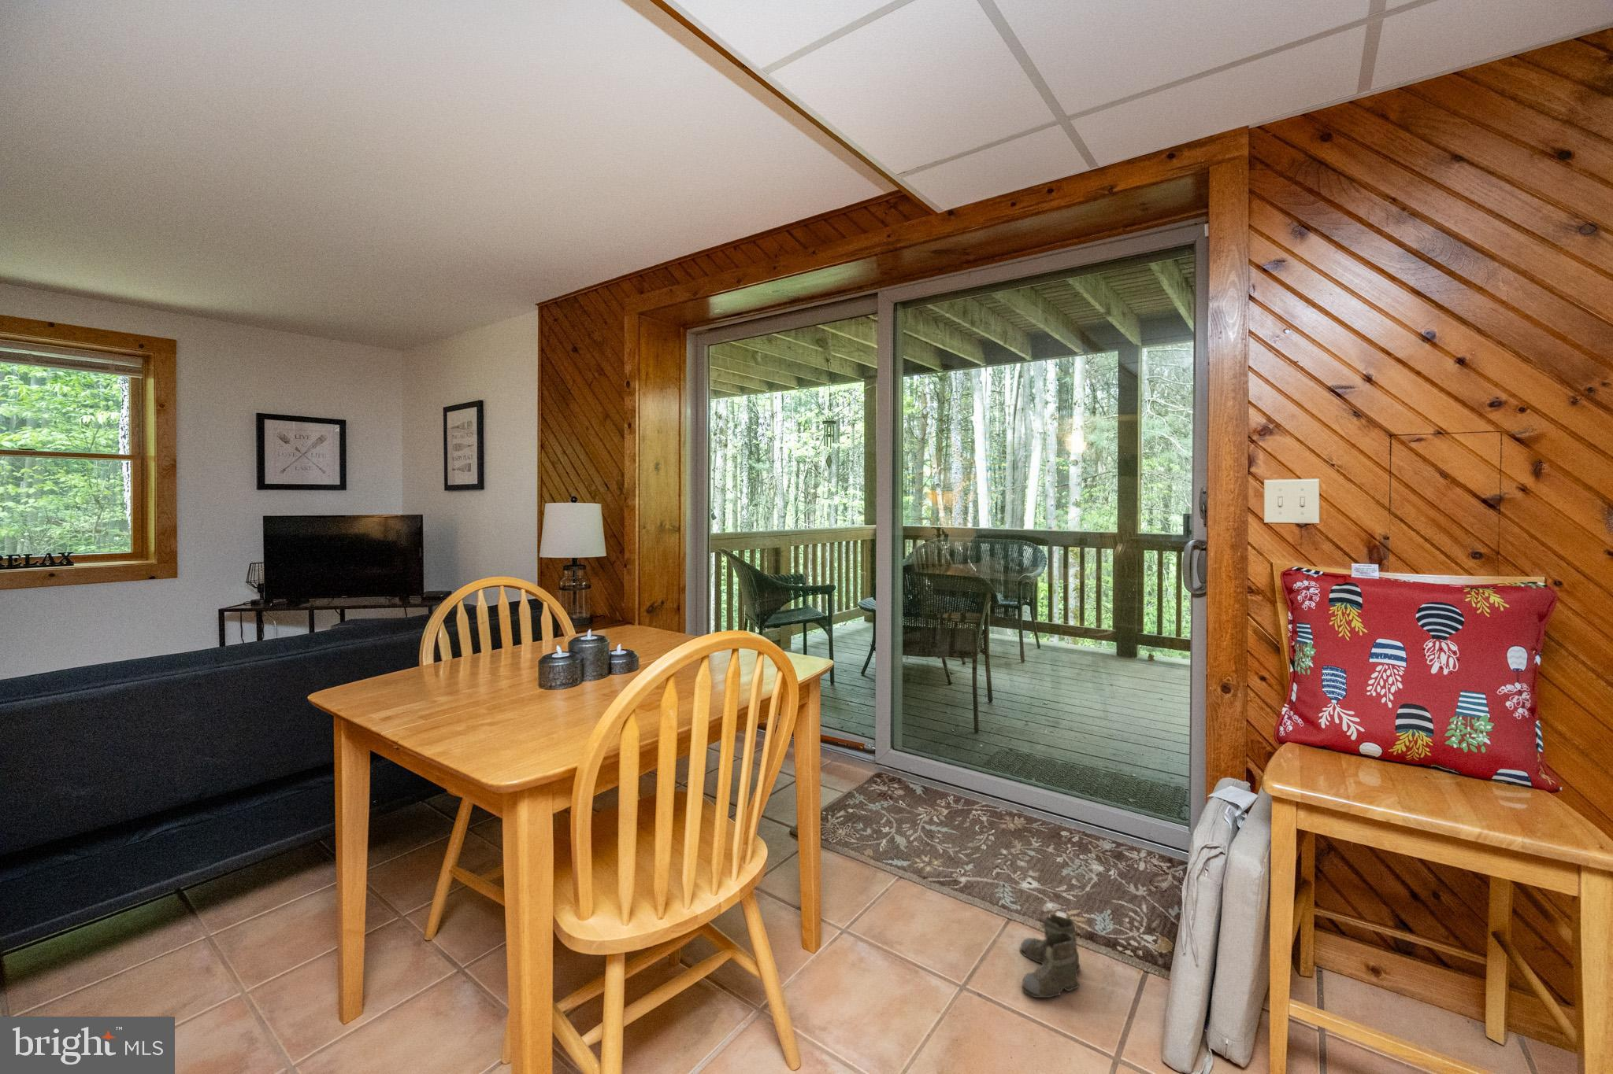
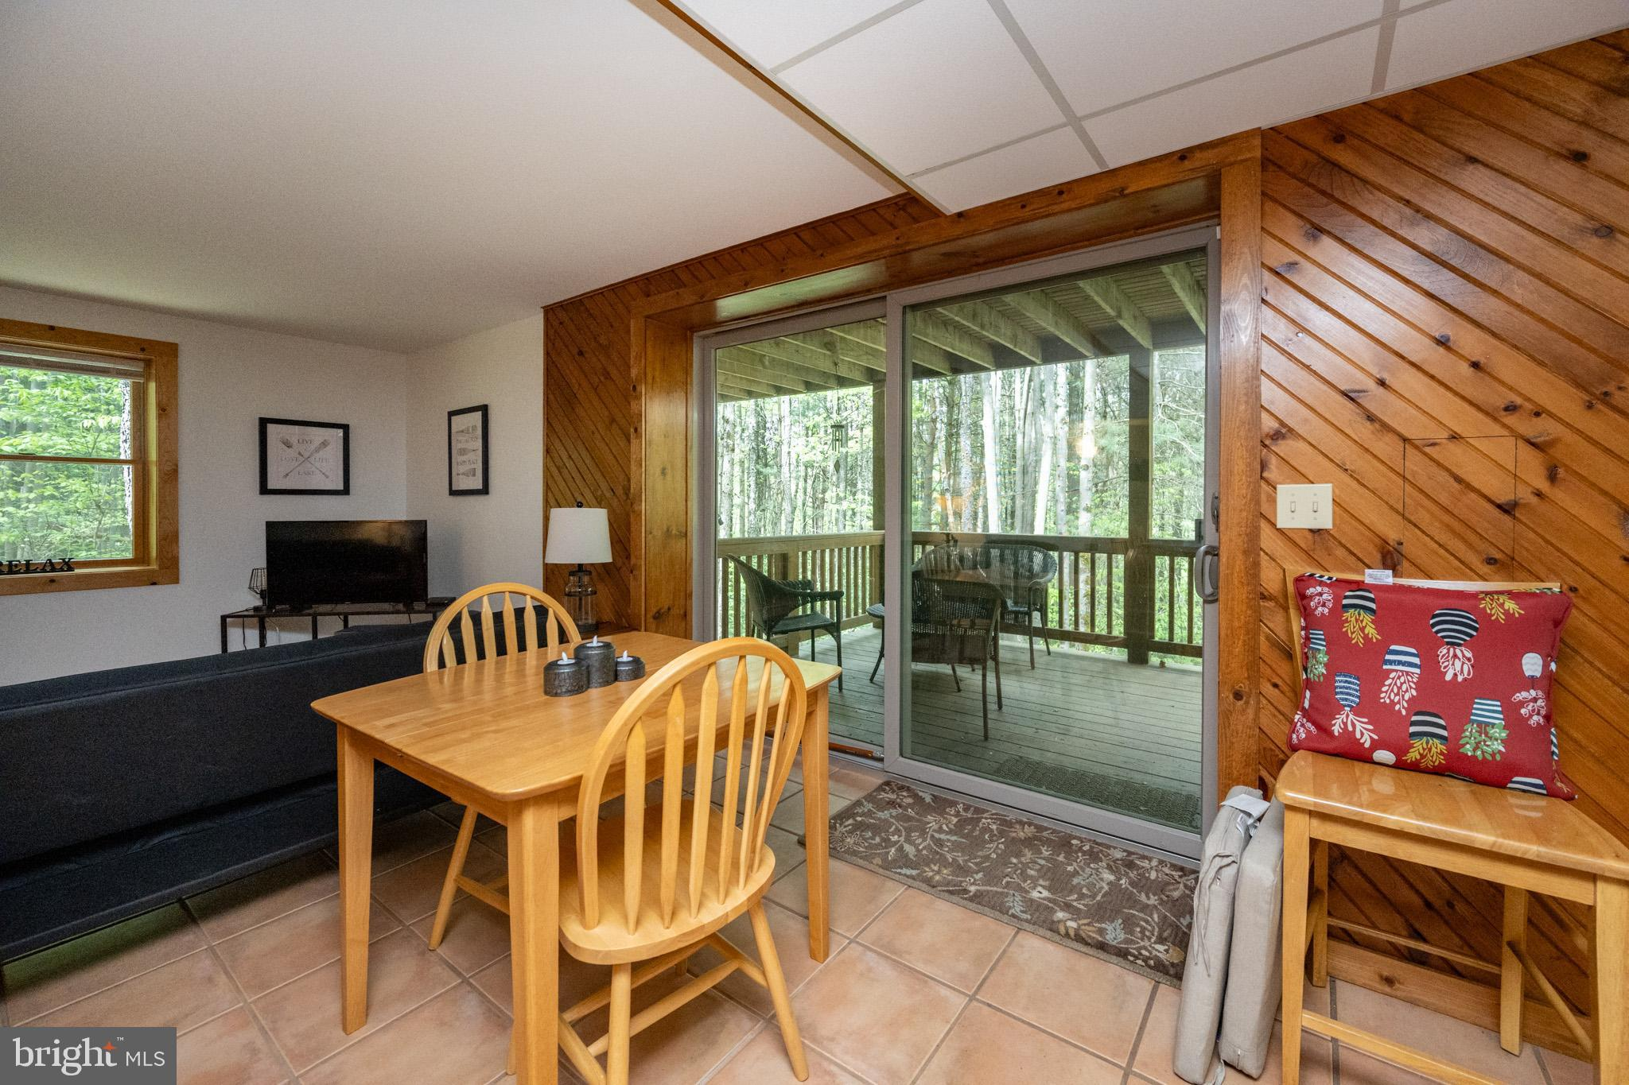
- boots [1019,912,1082,1007]
